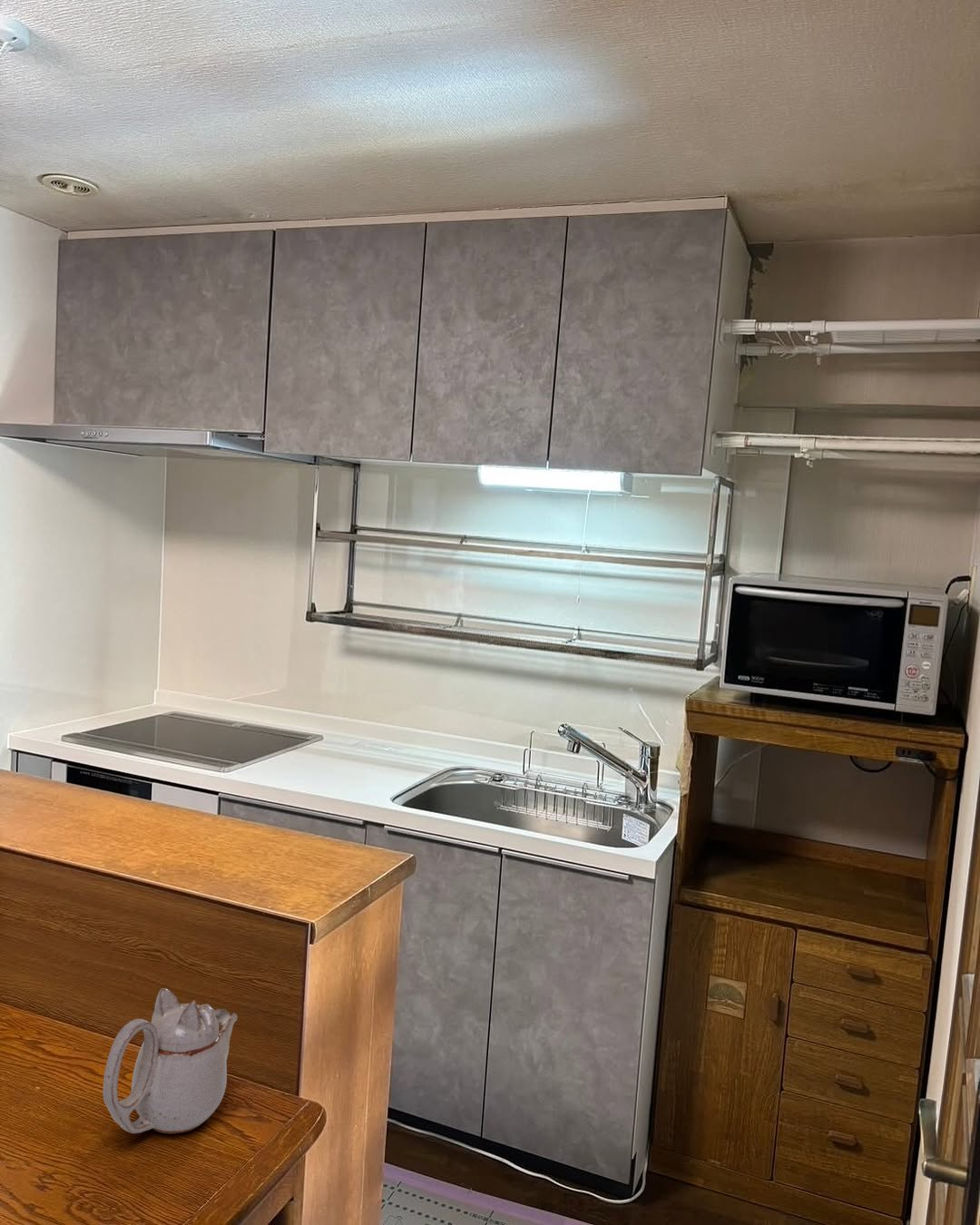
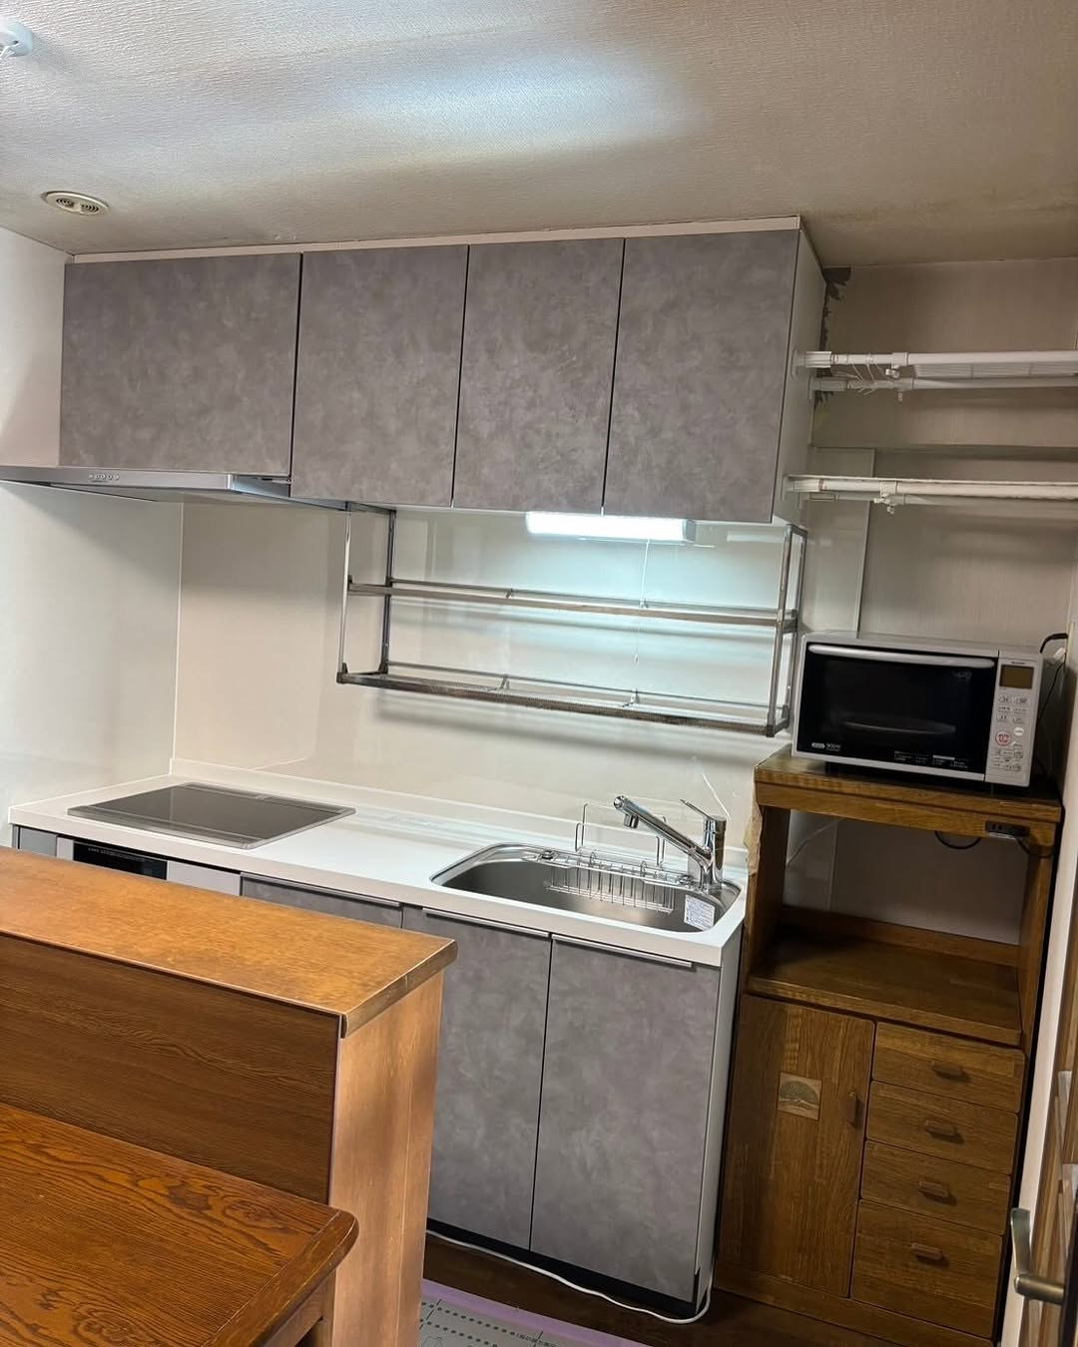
- teapot [103,987,239,1134]
